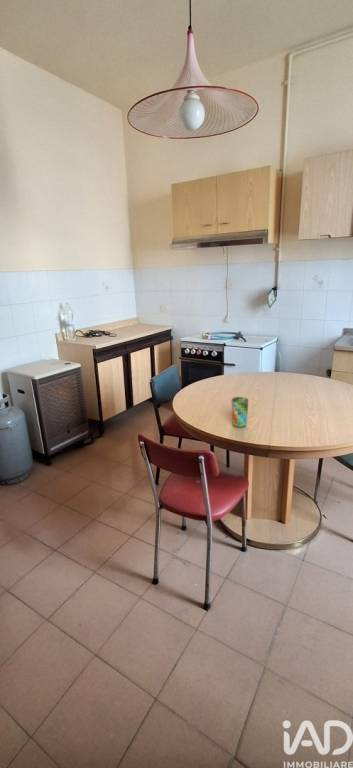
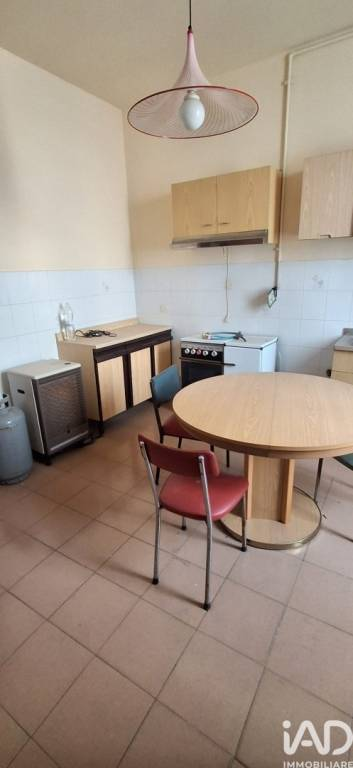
- cup [231,396,249,428]
